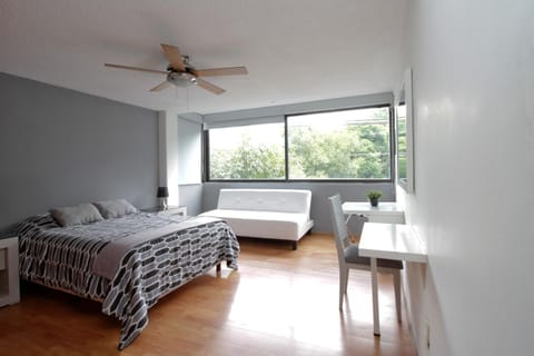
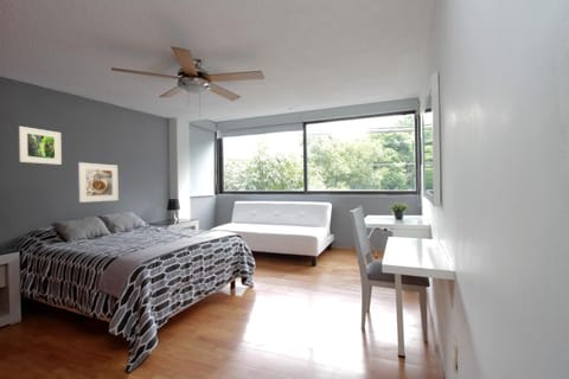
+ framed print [18,126,63,166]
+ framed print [77,161,120,204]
